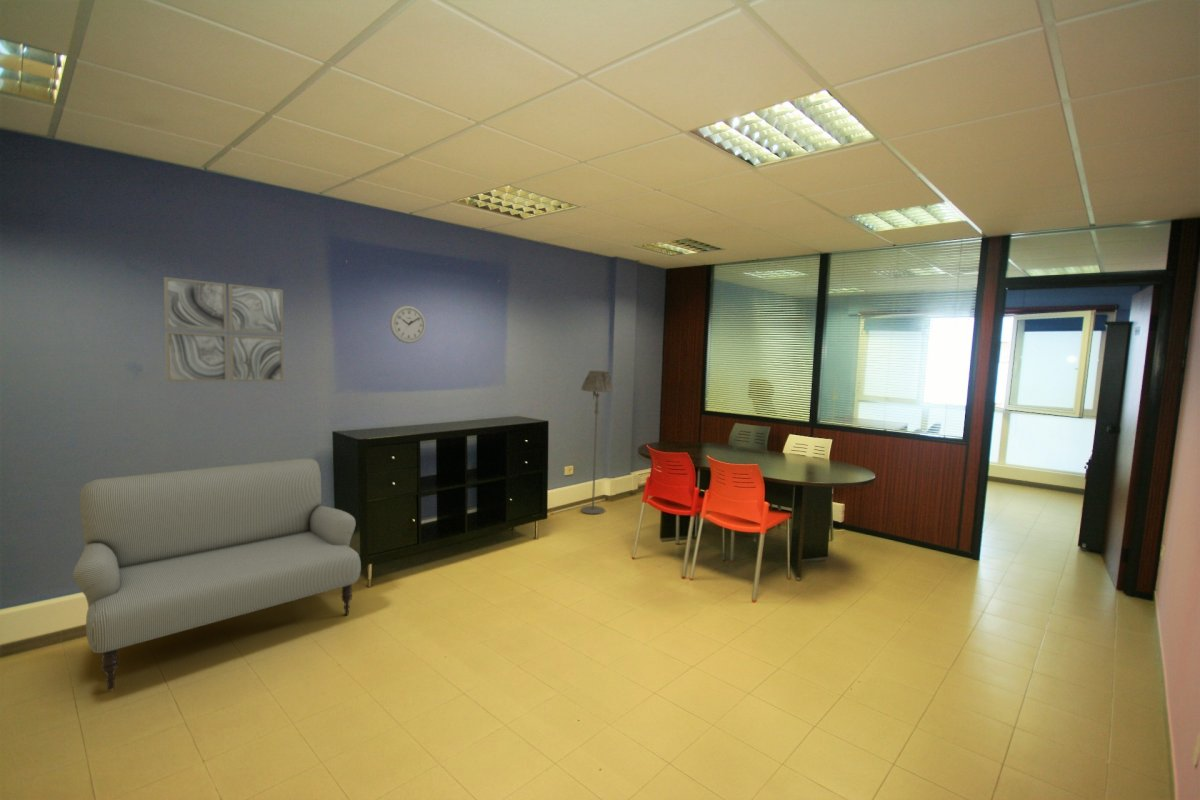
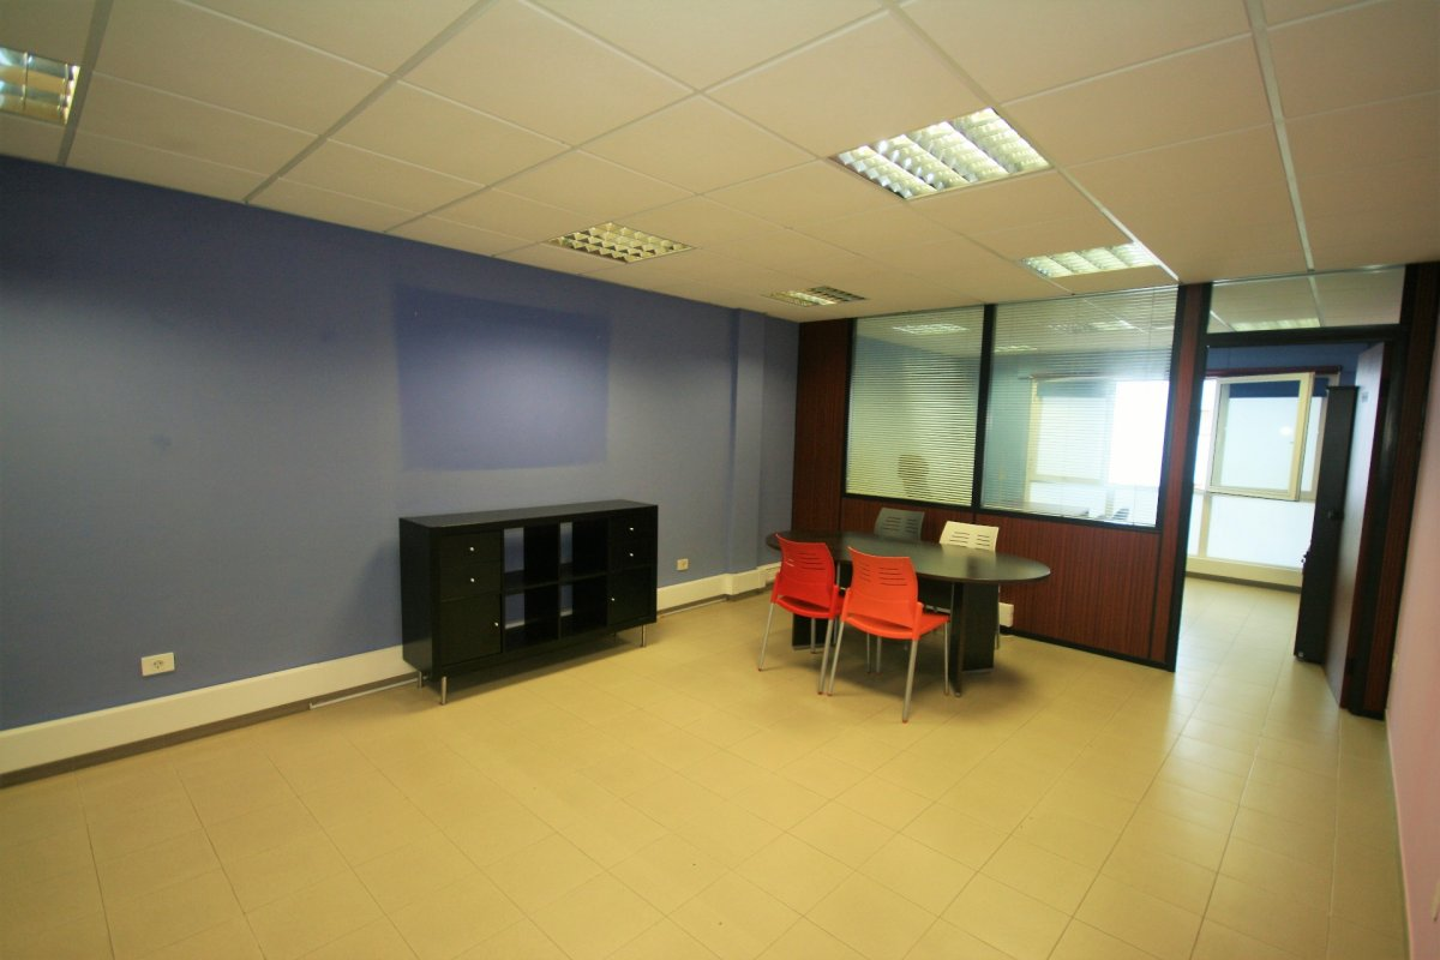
- sofa [72,457,362,691]
- wall art [163,276,285,383]
- wall clock [389,304,427,344]
- floor lamp [580,370,614,515]
